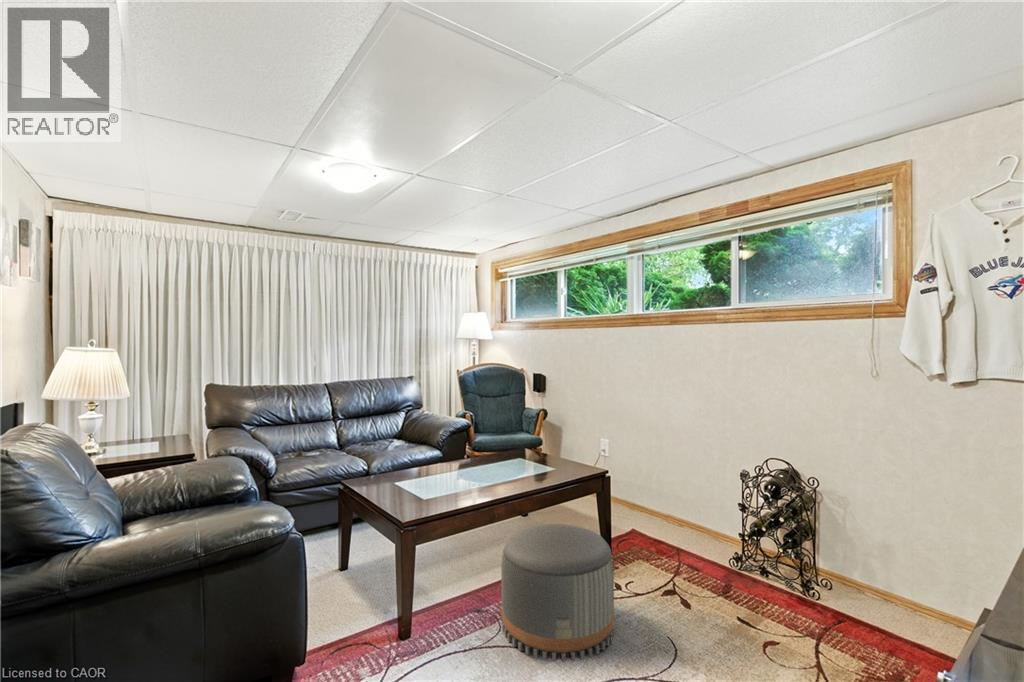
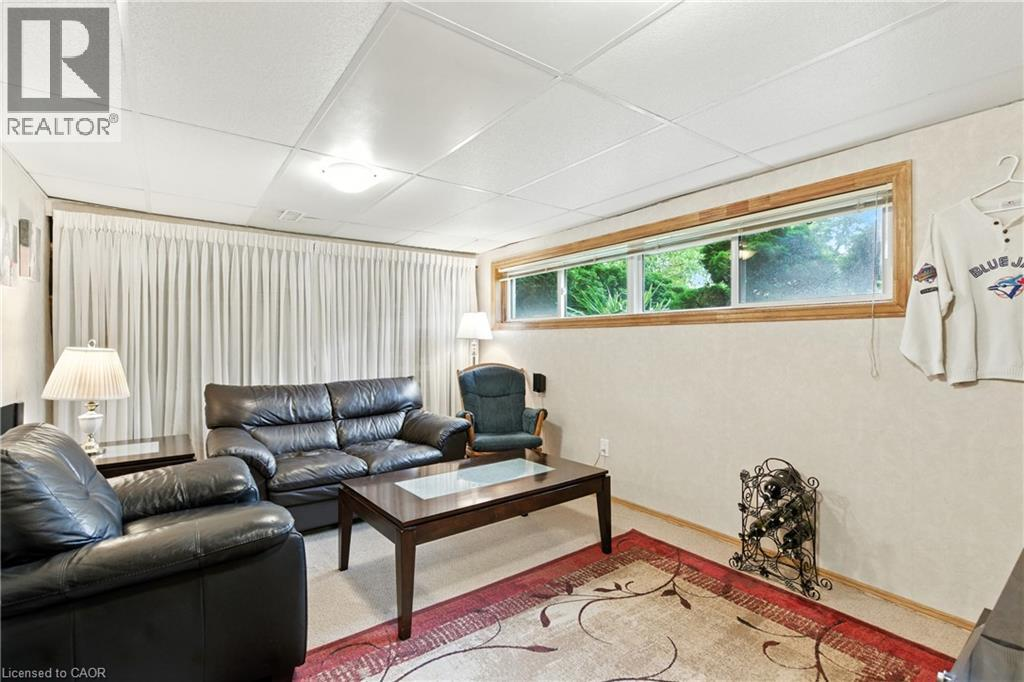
- pouf [500,523,615,663]
